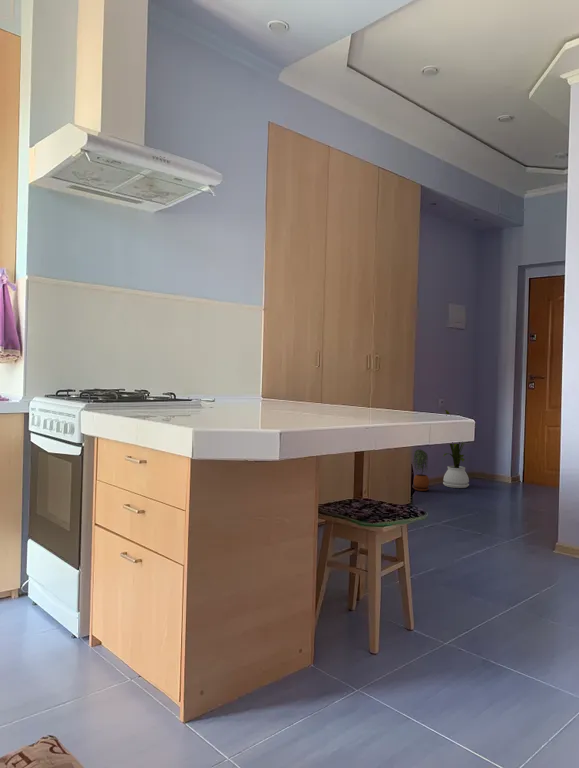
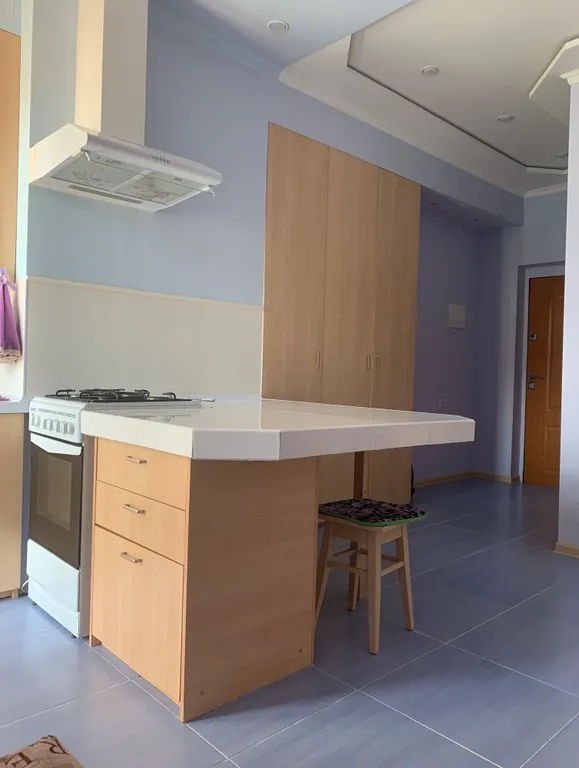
- potted plant [412,449,430,492]
- house plant [442,409,478,489]
